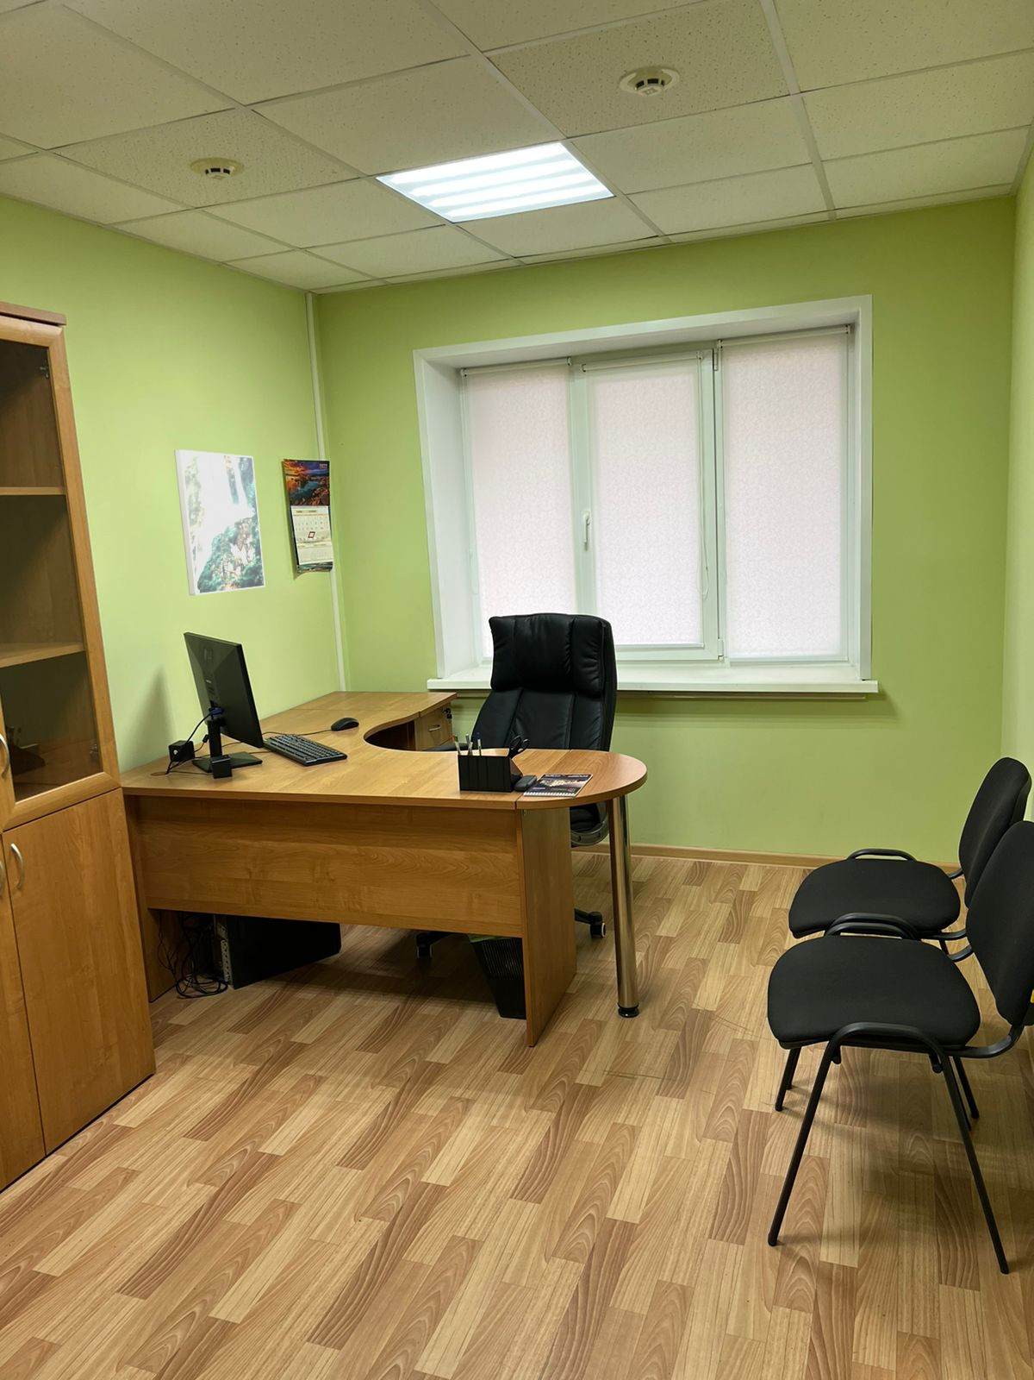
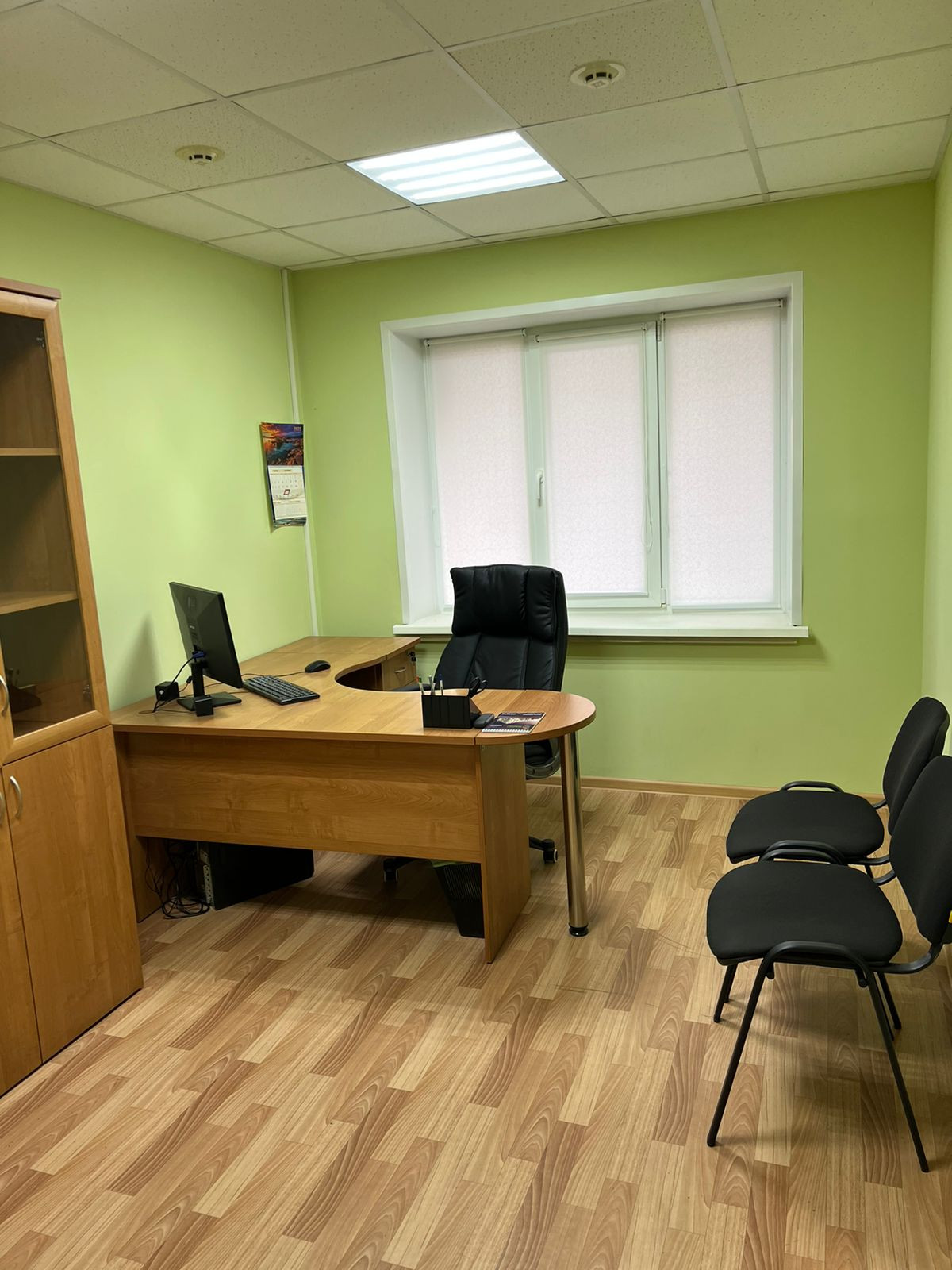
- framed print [173,449,266,595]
